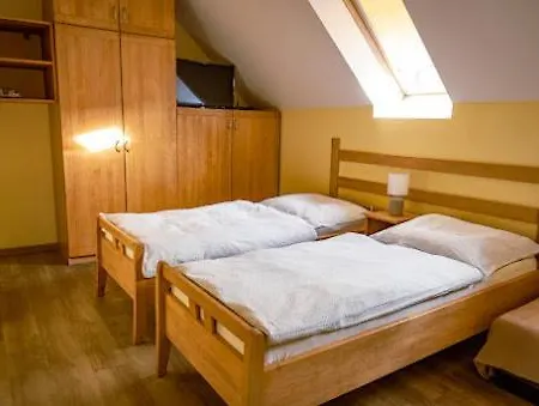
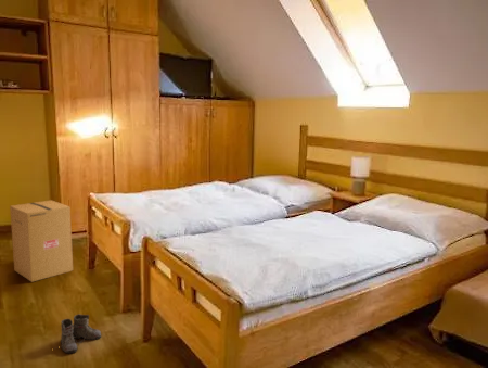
+ cardboard box [9,199,74,283]
+ boots [54,313,102,354]
